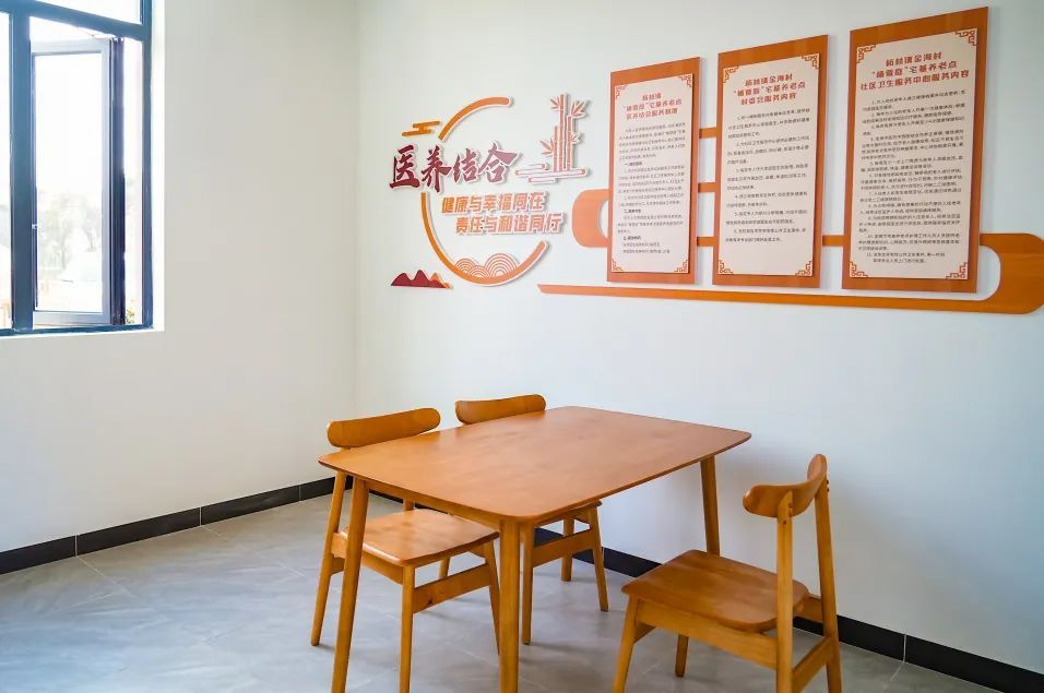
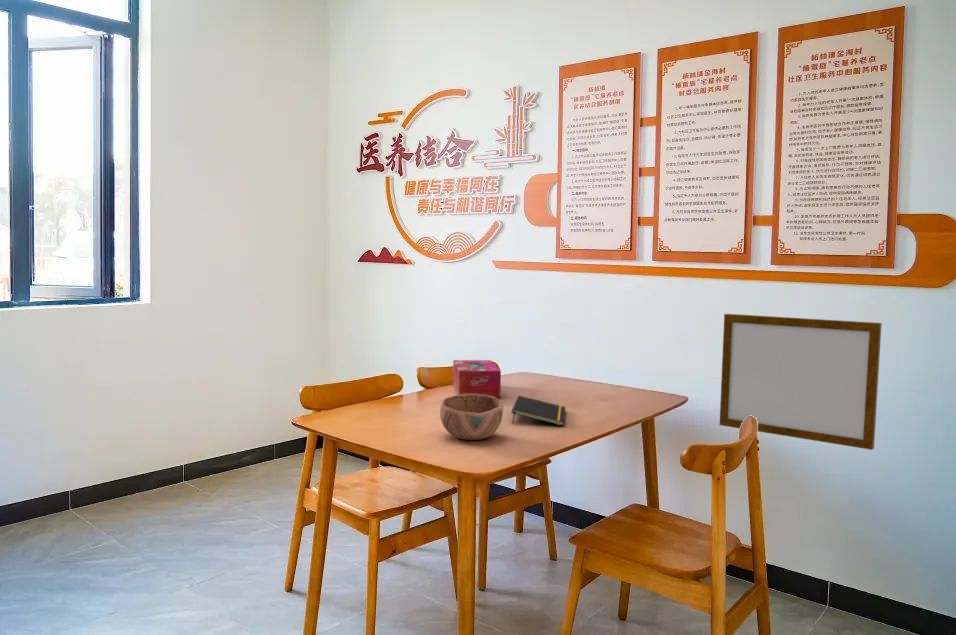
+ notepad [511,395,567,427]
+ tissue box [452,359,502,399]
+ writing board [719,313,883,451]
+ bowl [439,394,504,441]
